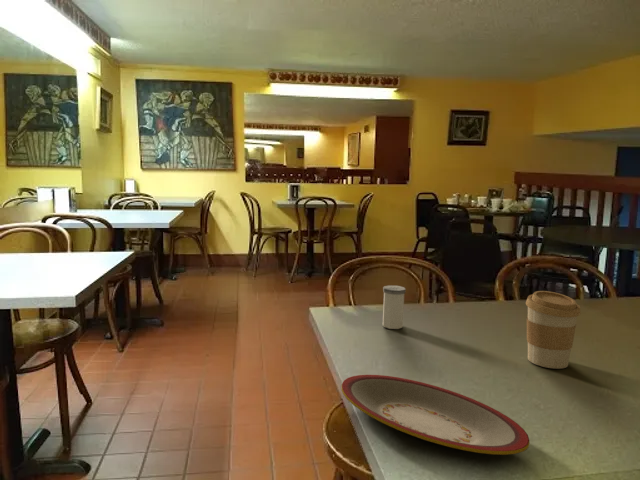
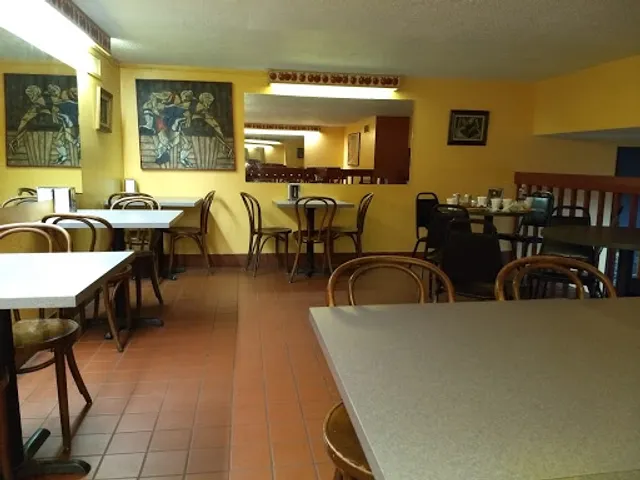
- plate [340,374,531,456]
- coffee cup [525,290,582,370]
- salt shaker [382,284,407,330]
